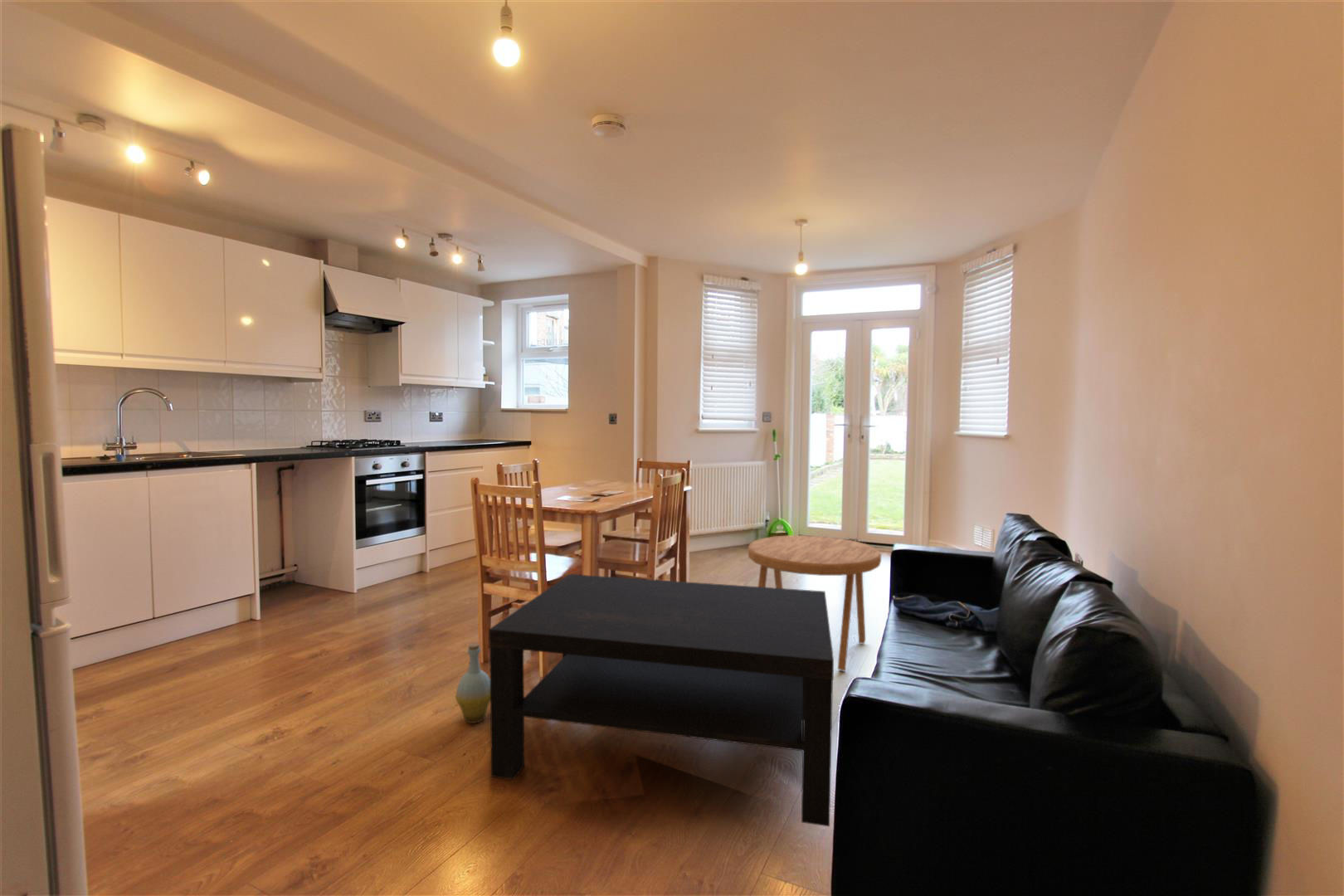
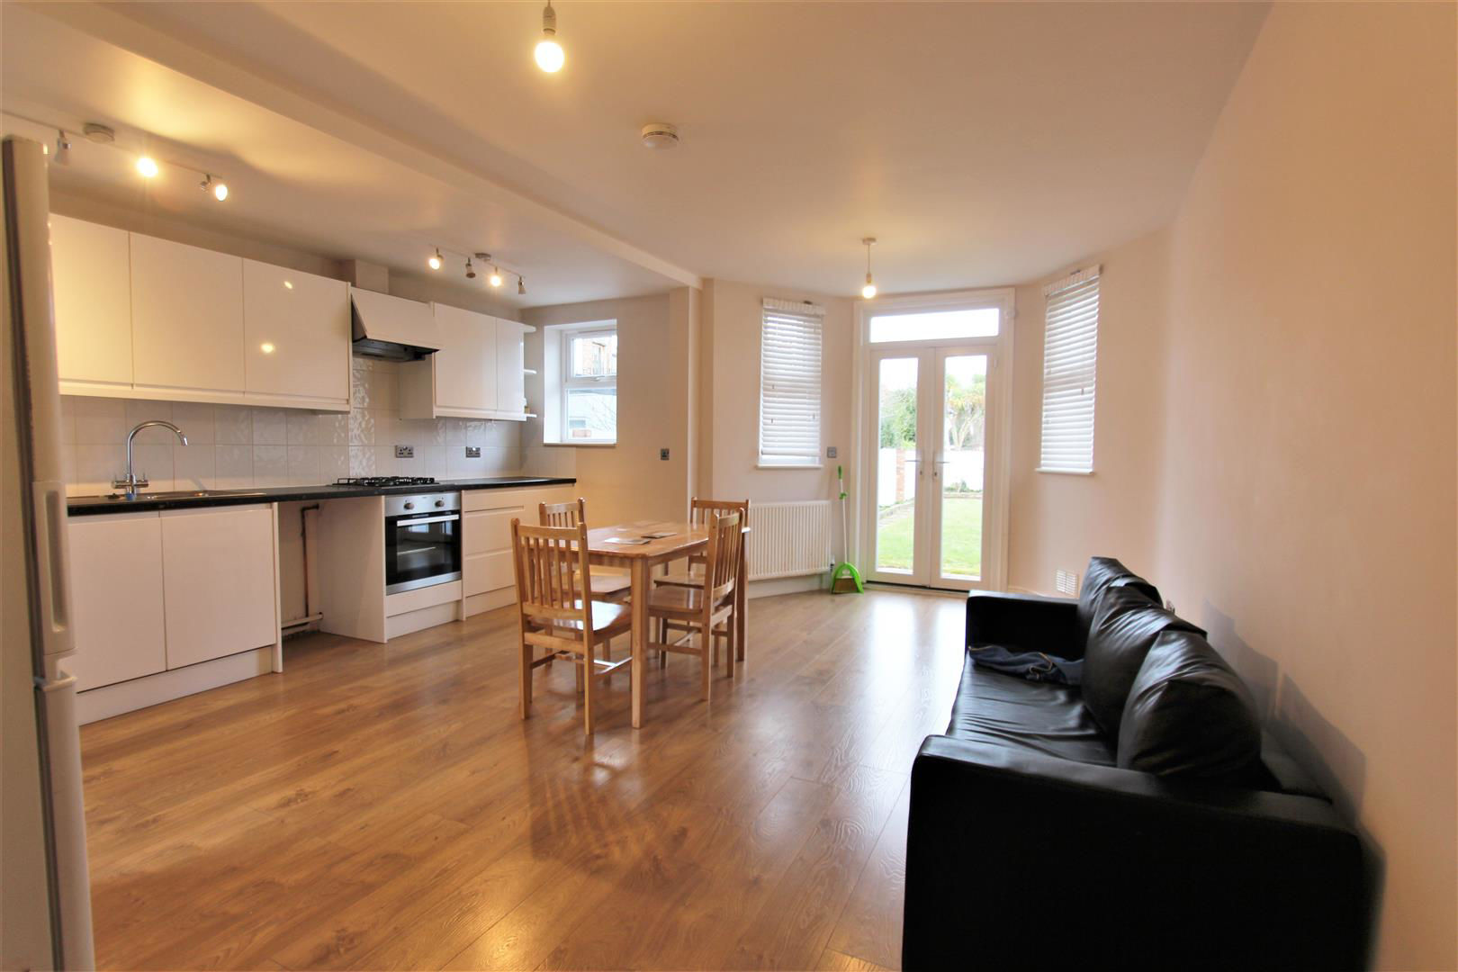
- side table [747,534,882,672]
- coffee table [488,573,835,827]
- bottle [455,642,490,724]
